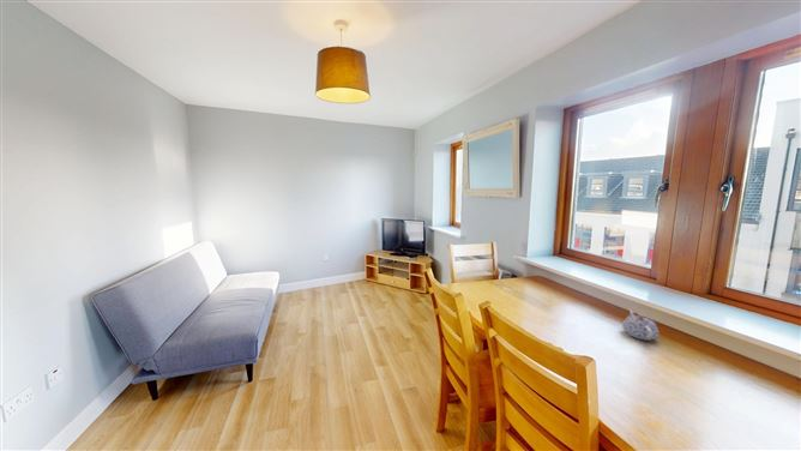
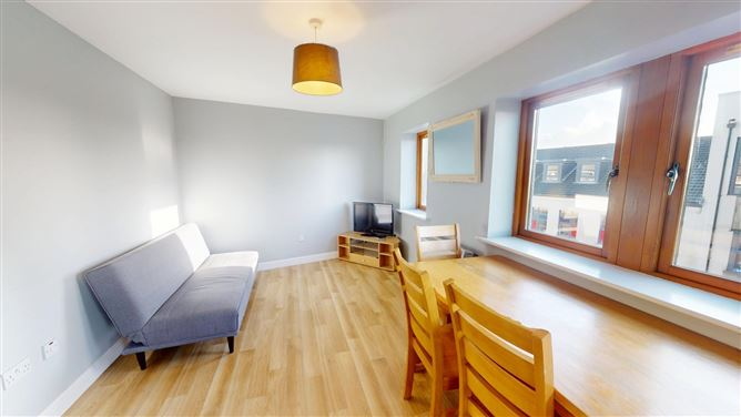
- teapot [621,309,660,342]
